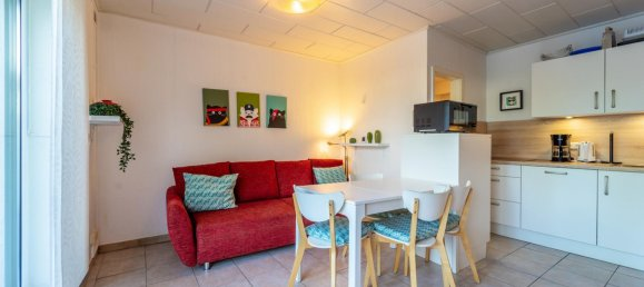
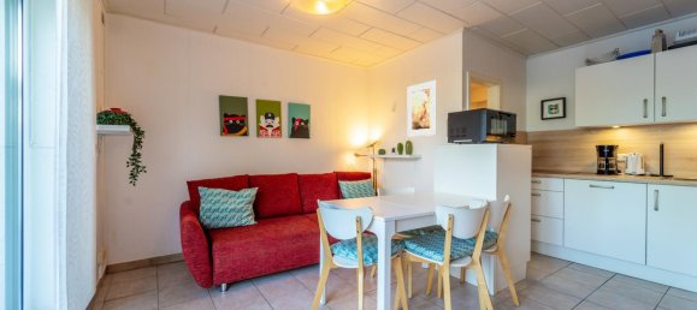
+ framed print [406,79,438,138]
